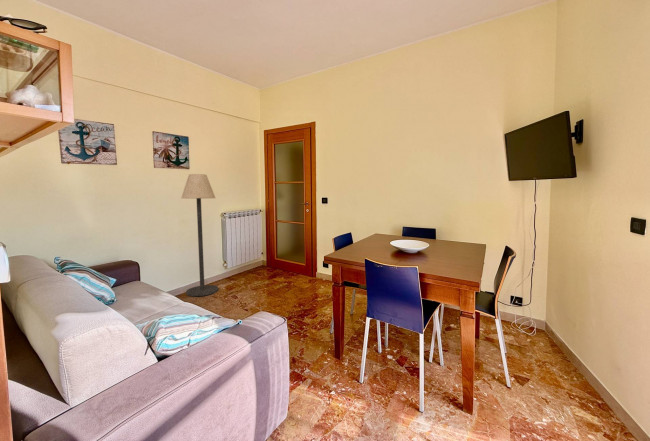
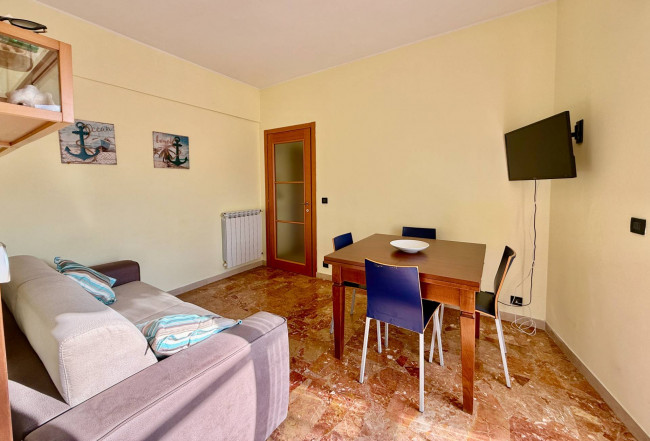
- floor lamp [180,173,219,297]
